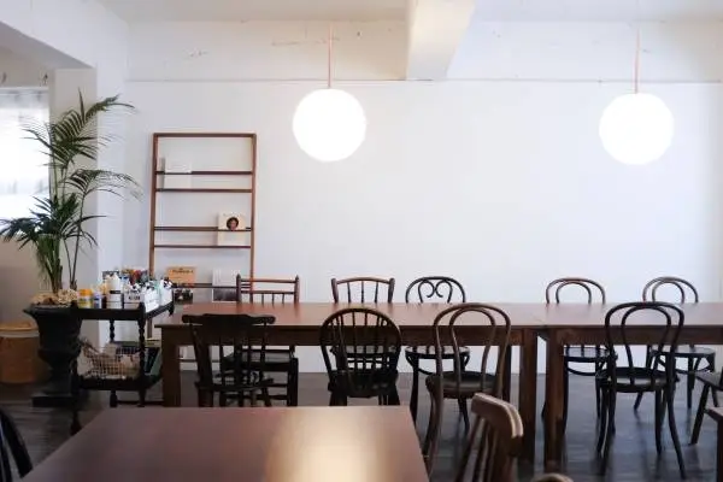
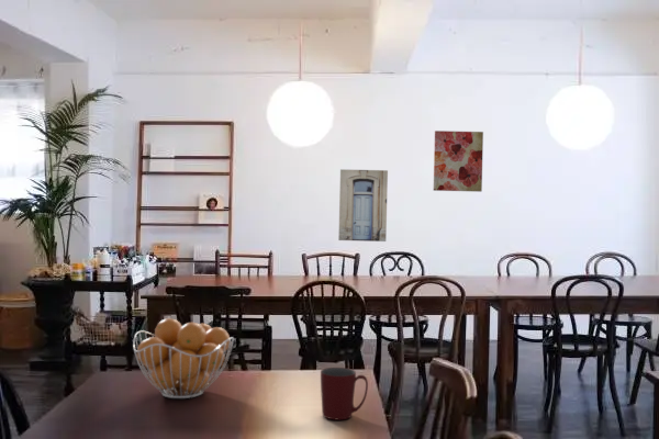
+ mug [320,367,369,420]
+ wall art [433,130,484,193]
+ wall art [337,168,389,243]
+ fruit basket [132,317,235,399]
